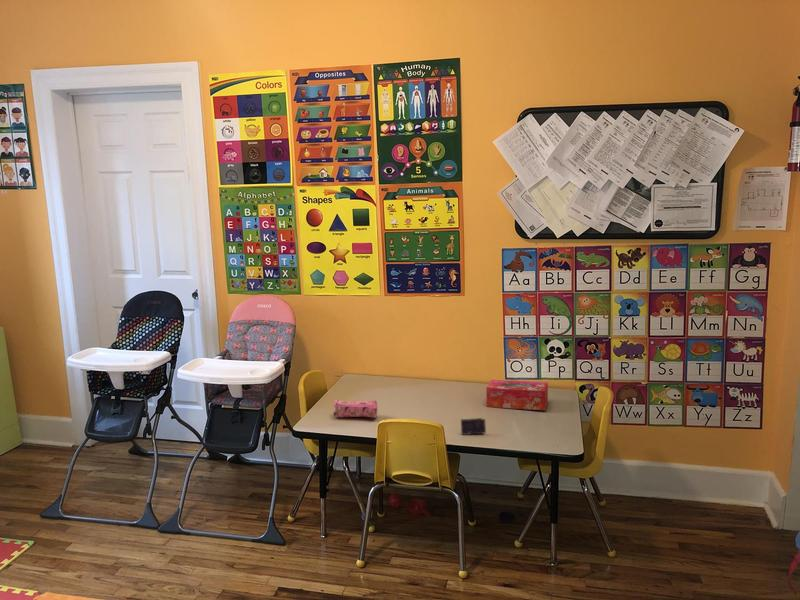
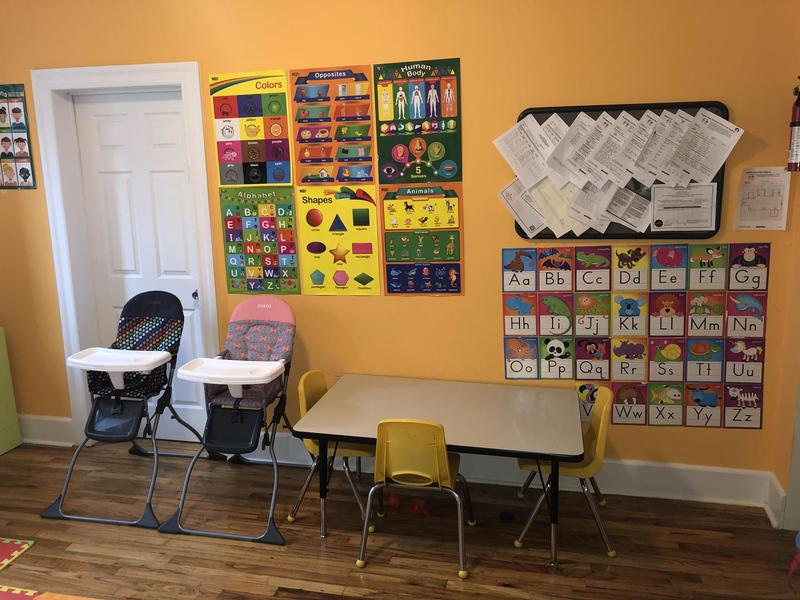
- crayon box [460,416,487,436]
- pencil case [333,399,378,419]
- tissue box [485,379,549,411]
